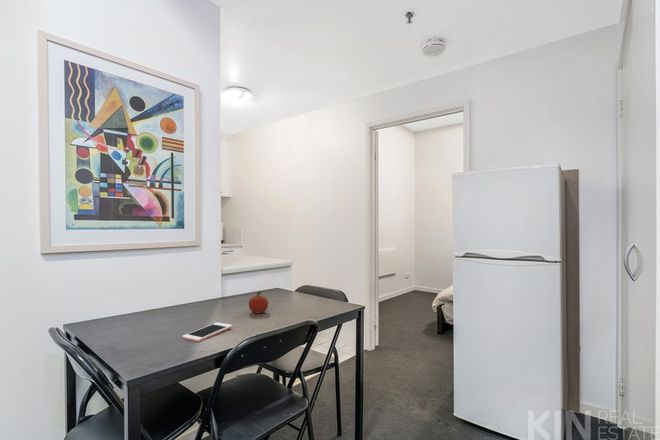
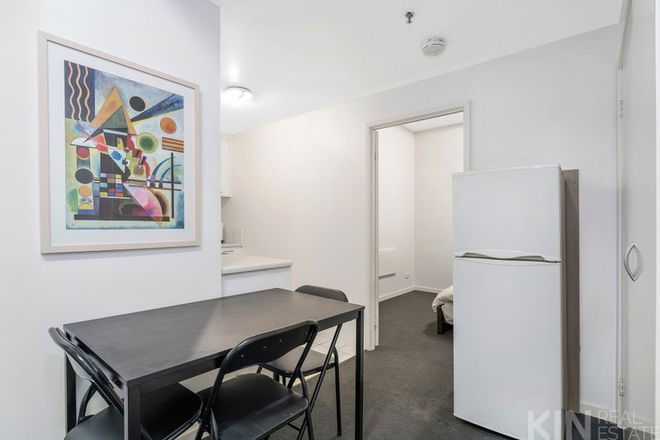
- fruit [248,290,269,314]
- cell phone [181,321,233,343]
